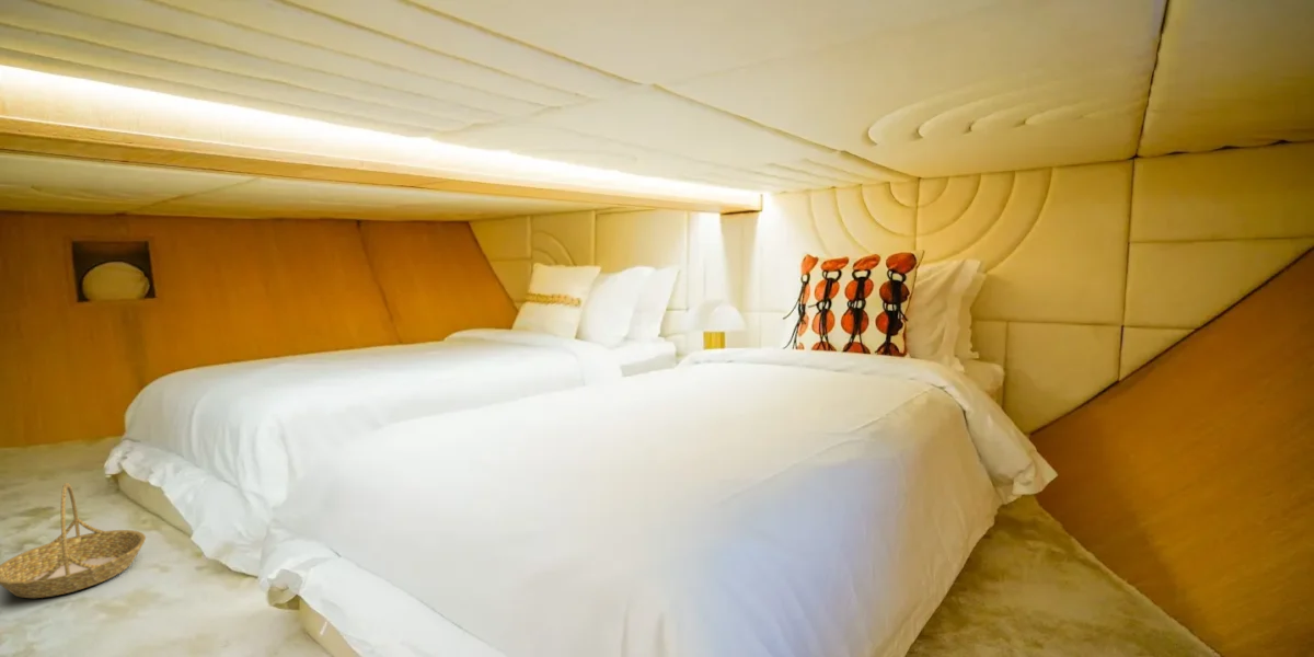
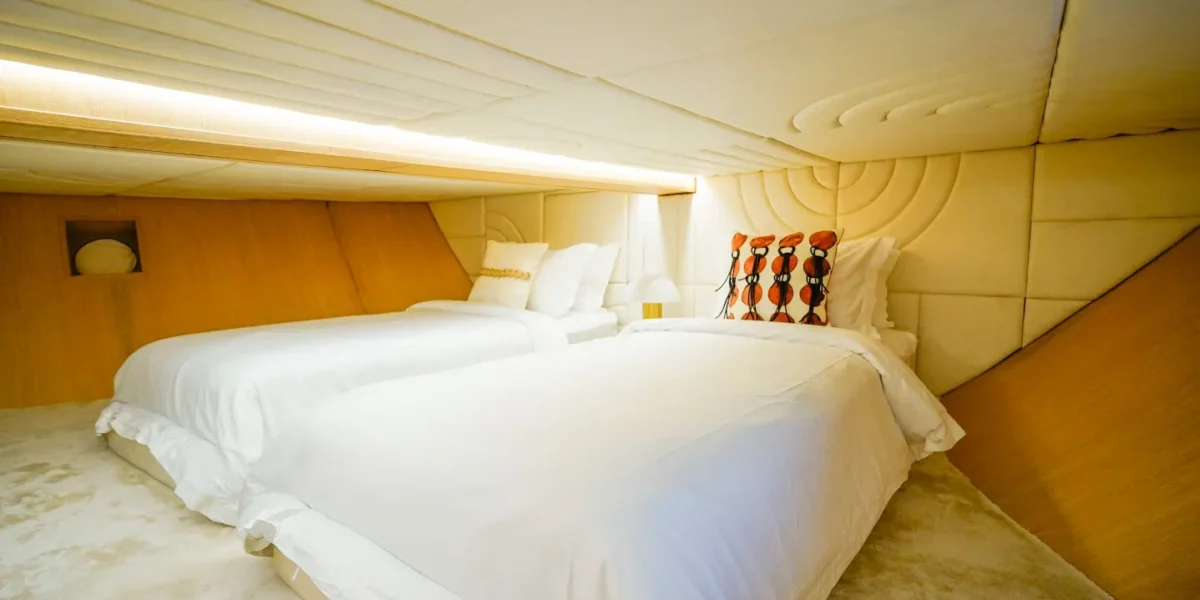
- basket [0,482,147,599]
